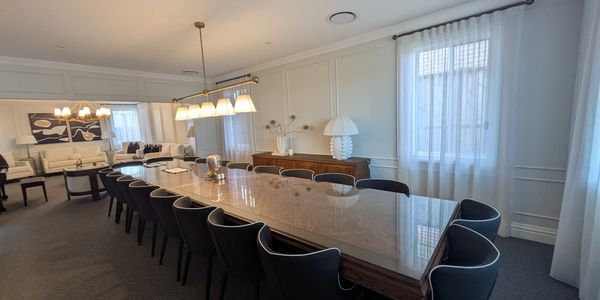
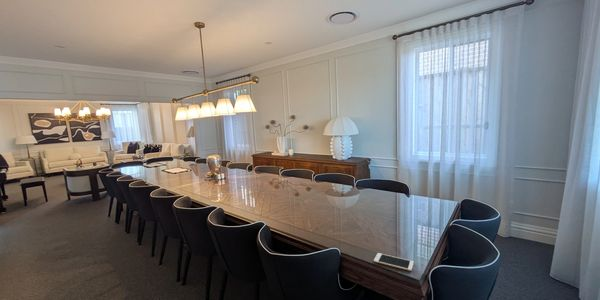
+ cell phone [373,252,415,272]
